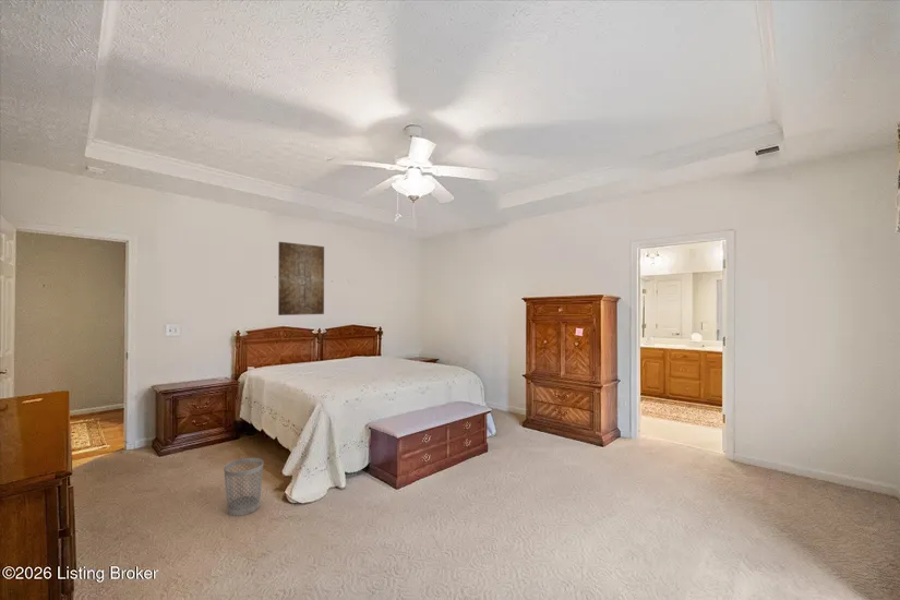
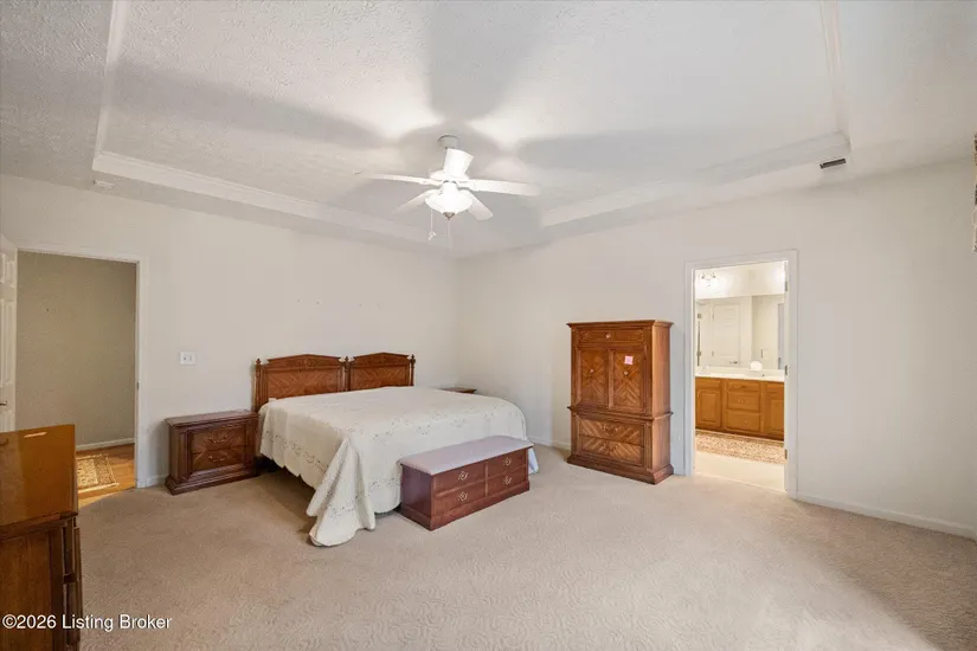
- wastebasket [223,457,265,517]
- wall art [277,241,325,316]
